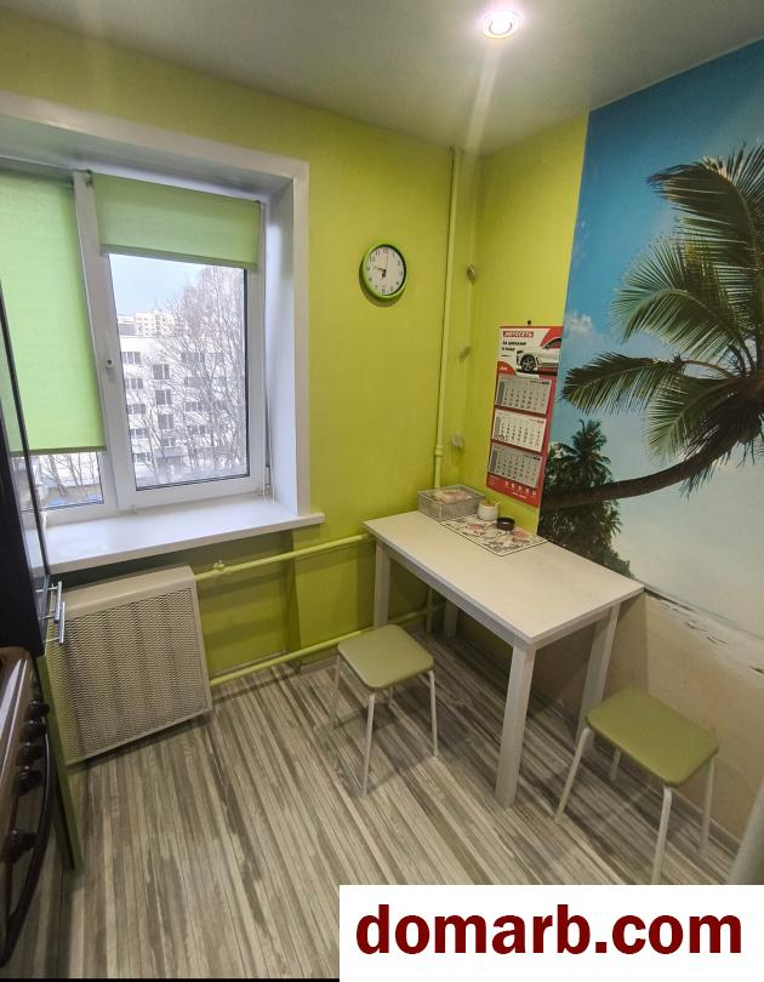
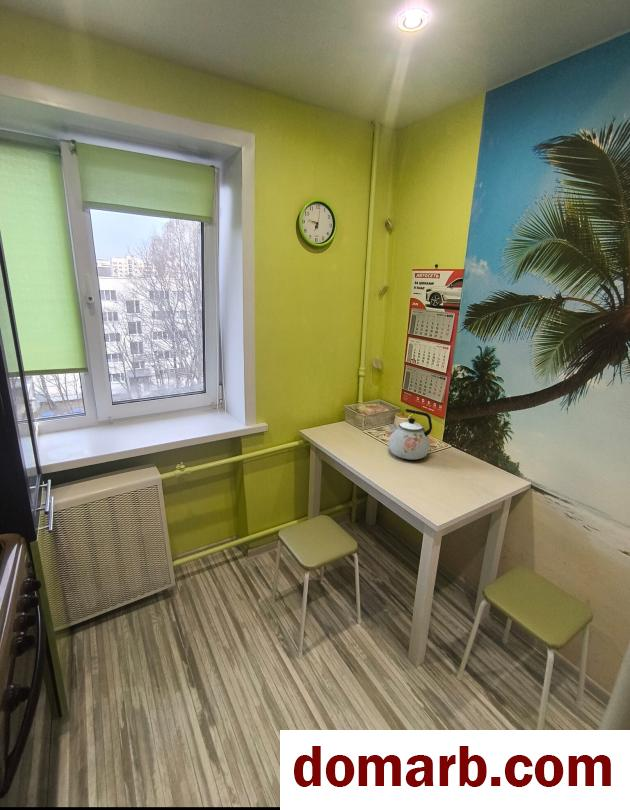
+ kettle [388,408,433,460]
